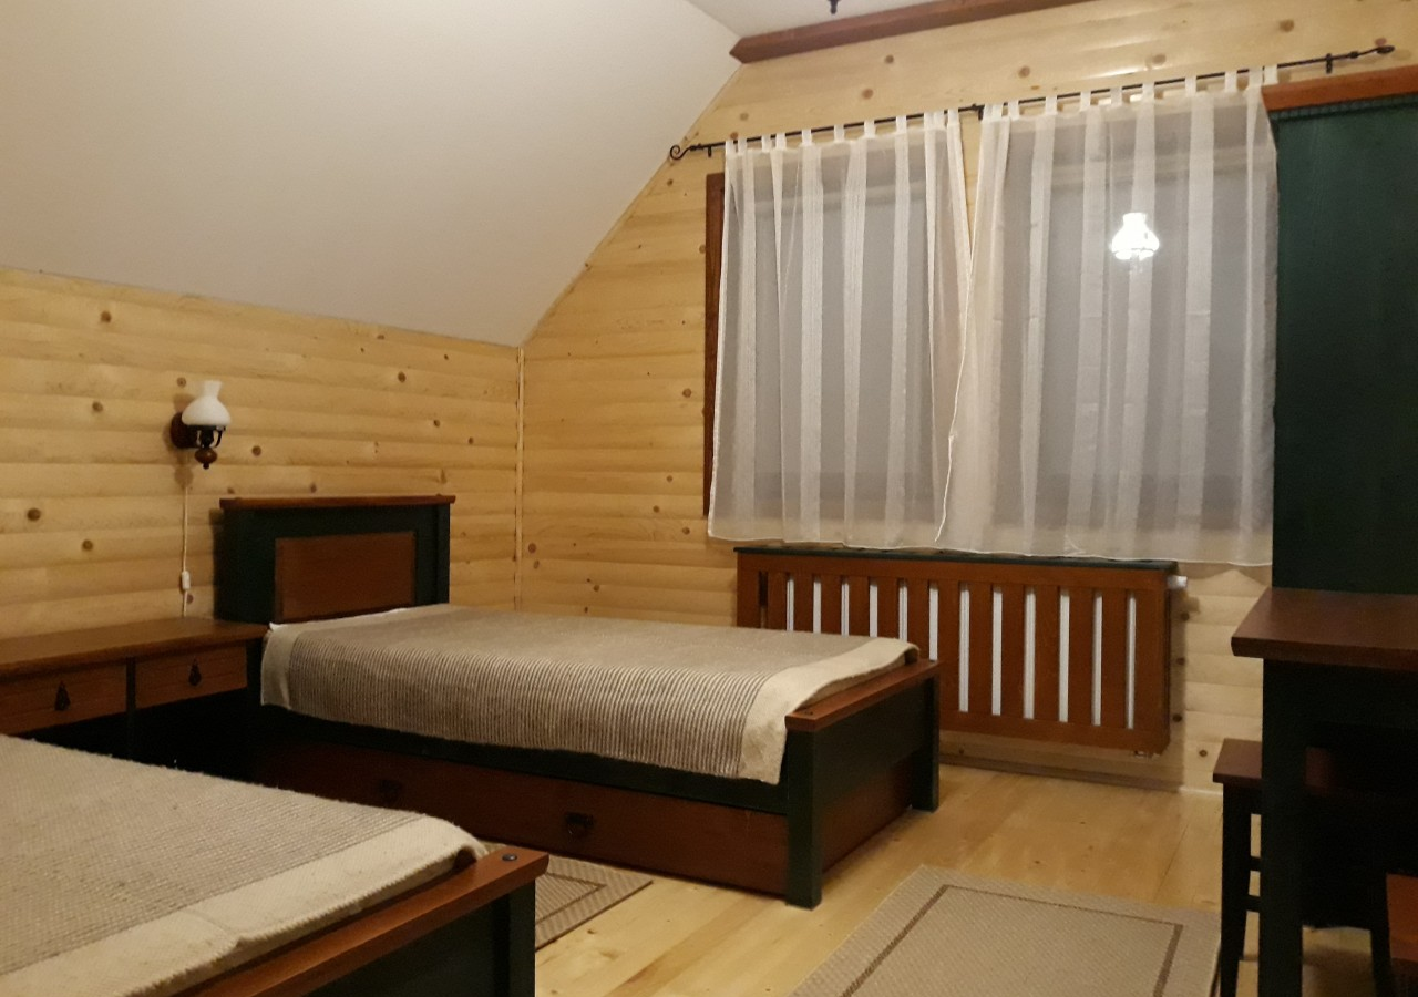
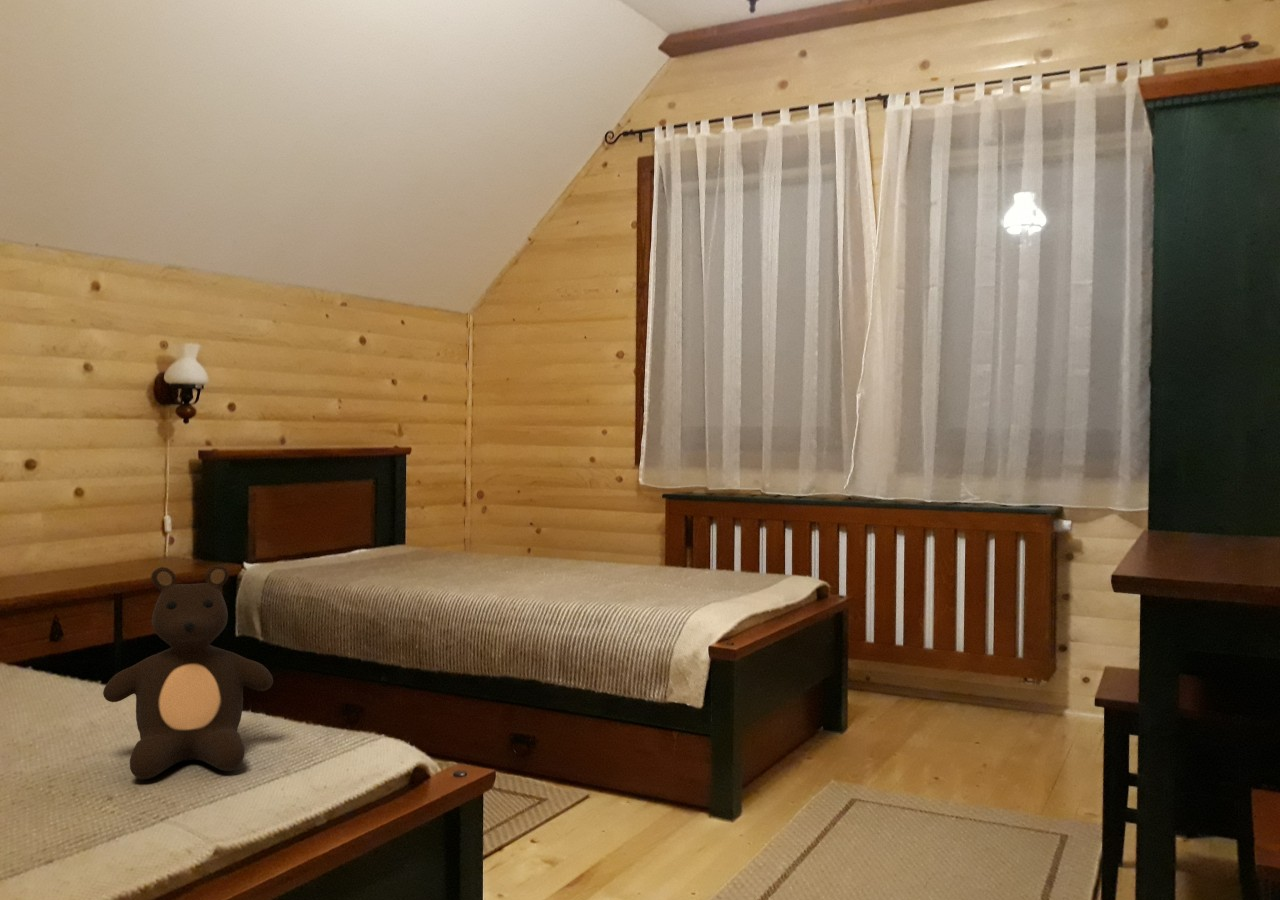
+ teddy bear [102,564,274,780]
